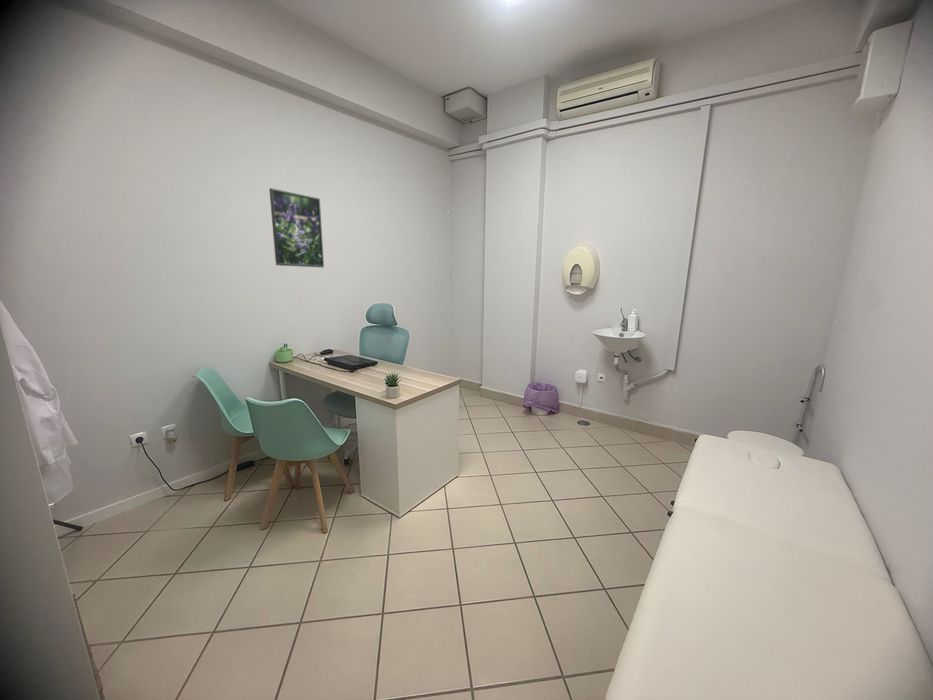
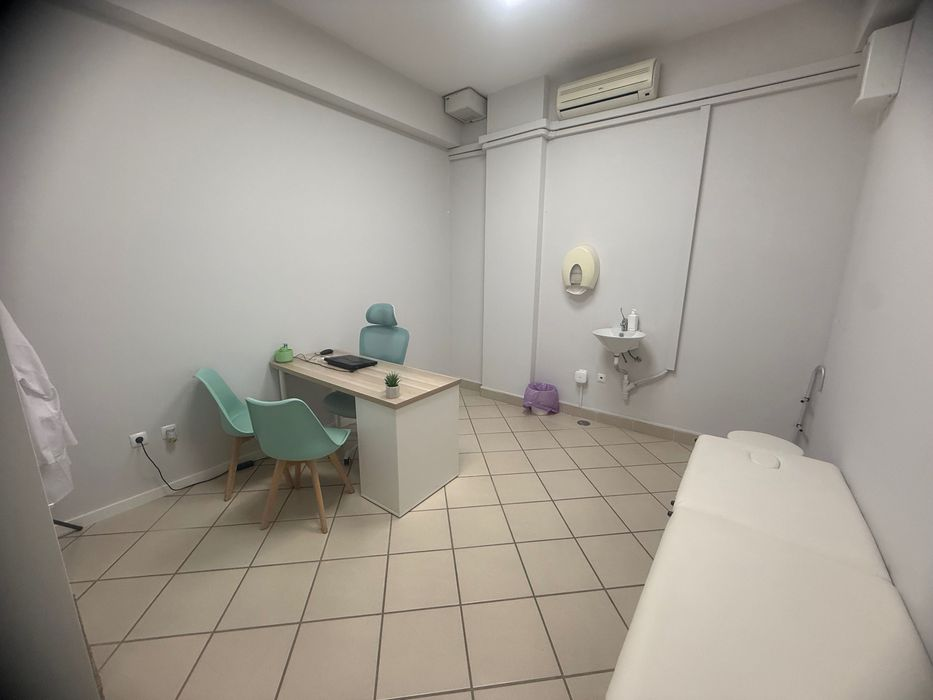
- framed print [268,187,325,268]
